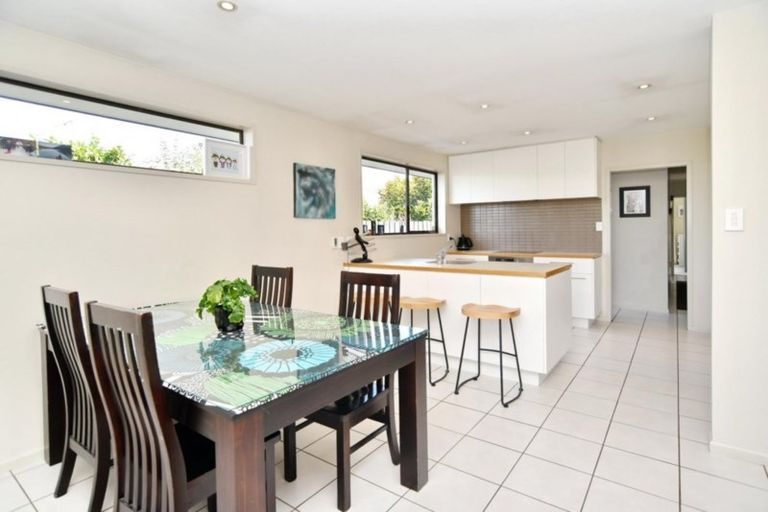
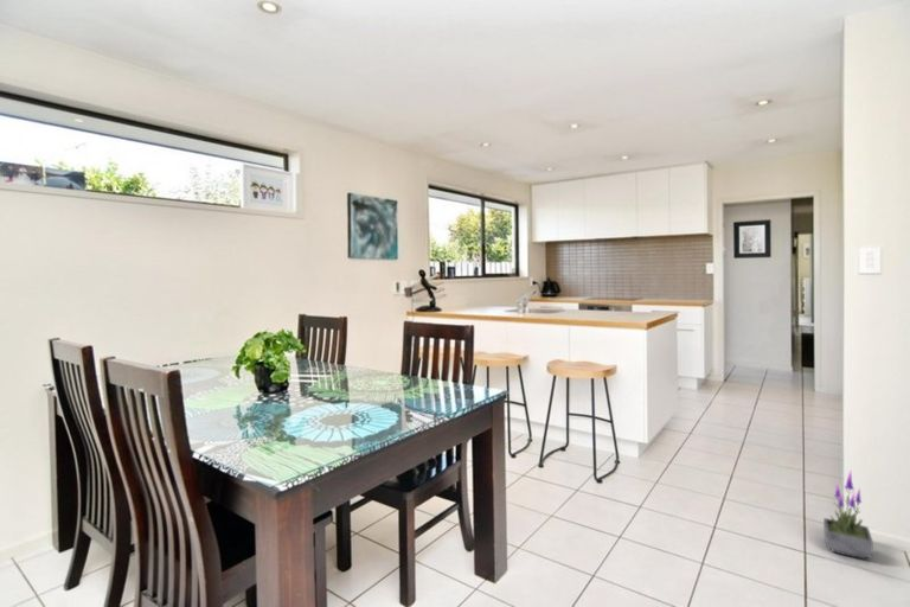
+ potted plant [822,471,874,561]
